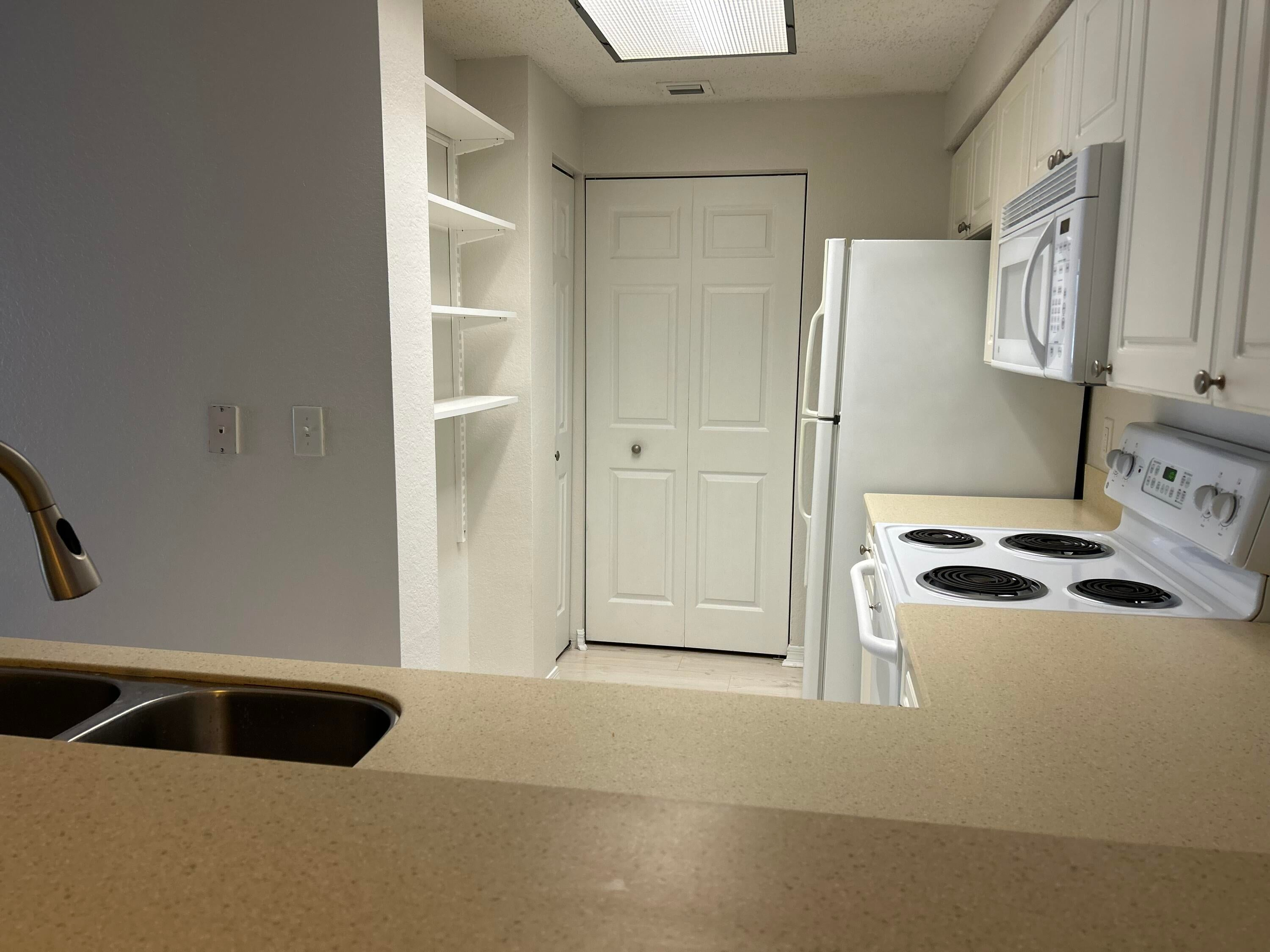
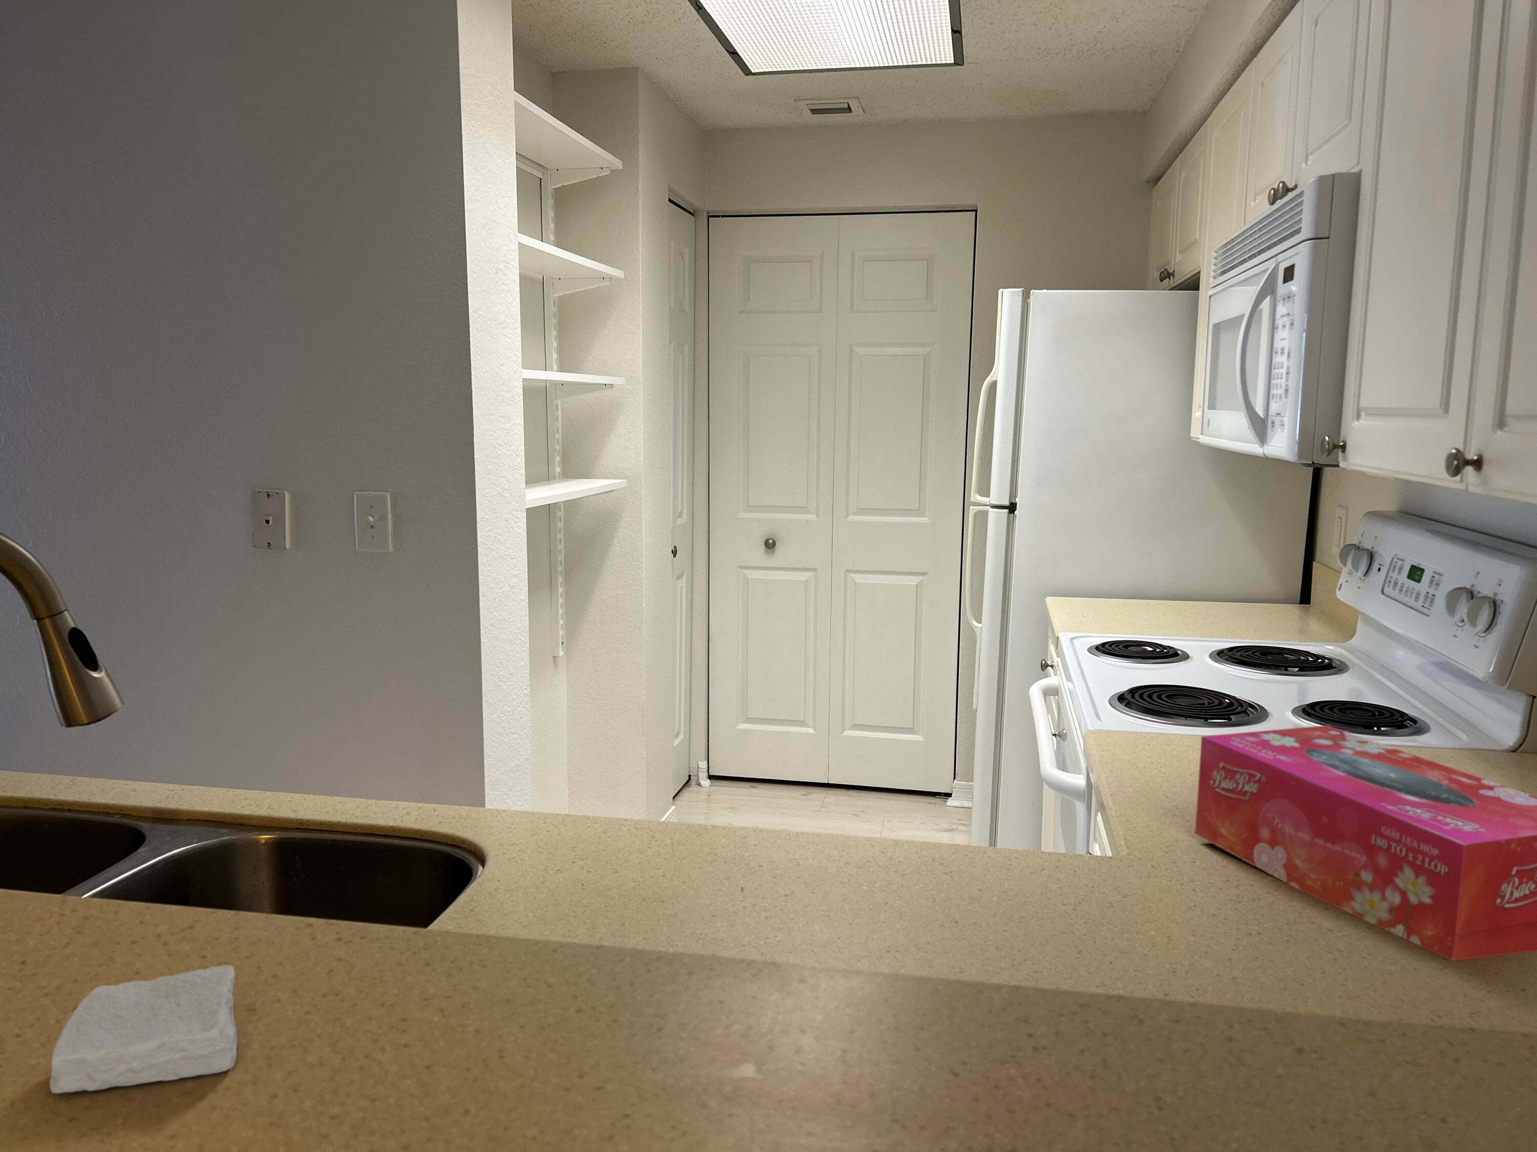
+ soap bar [50,964,237,1094]
+ tissue box [1195,725,1537,961]
